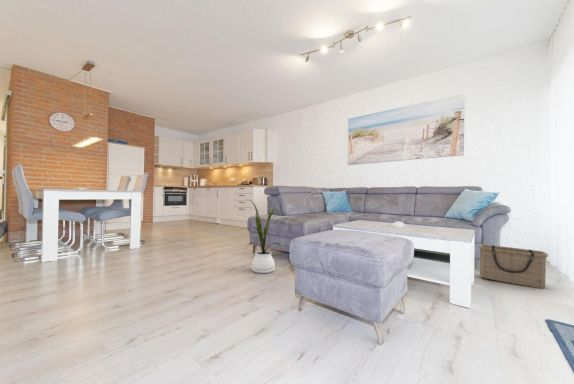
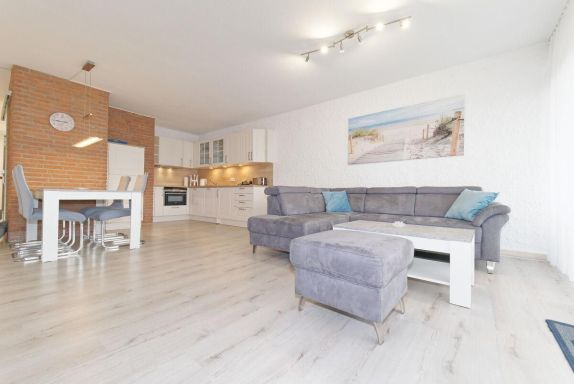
- house plant [247,198,284,274]
- basket [478,243,549,290]
